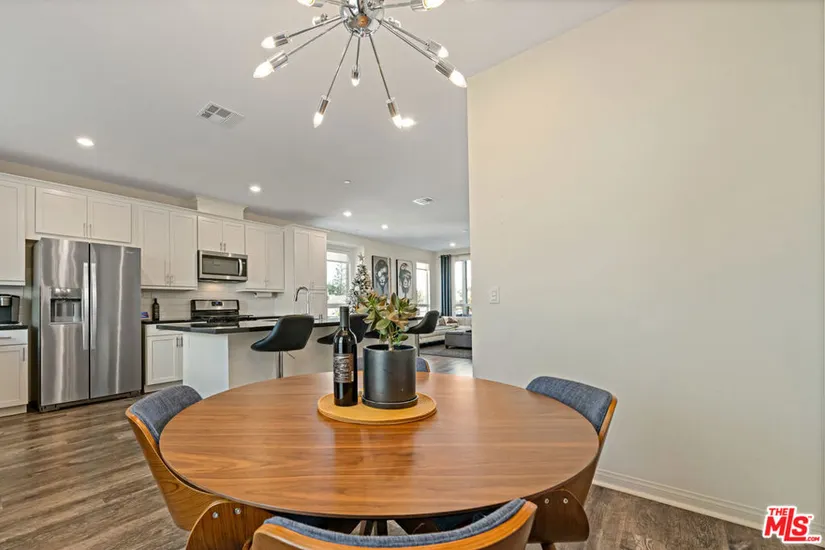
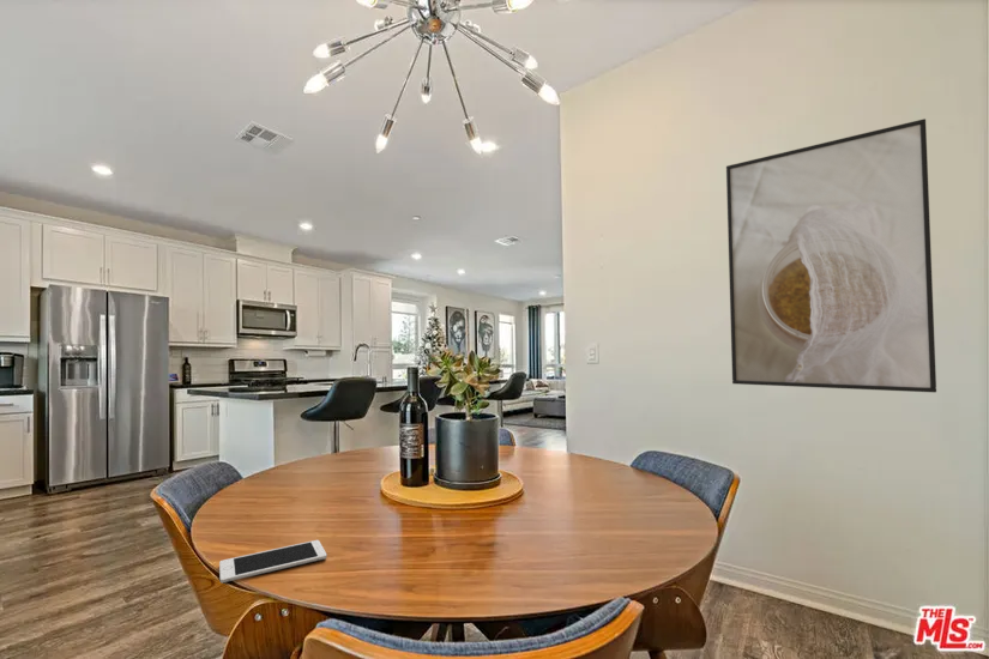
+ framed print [725,117,937,393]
+ cell phone [218,539,327,584]
